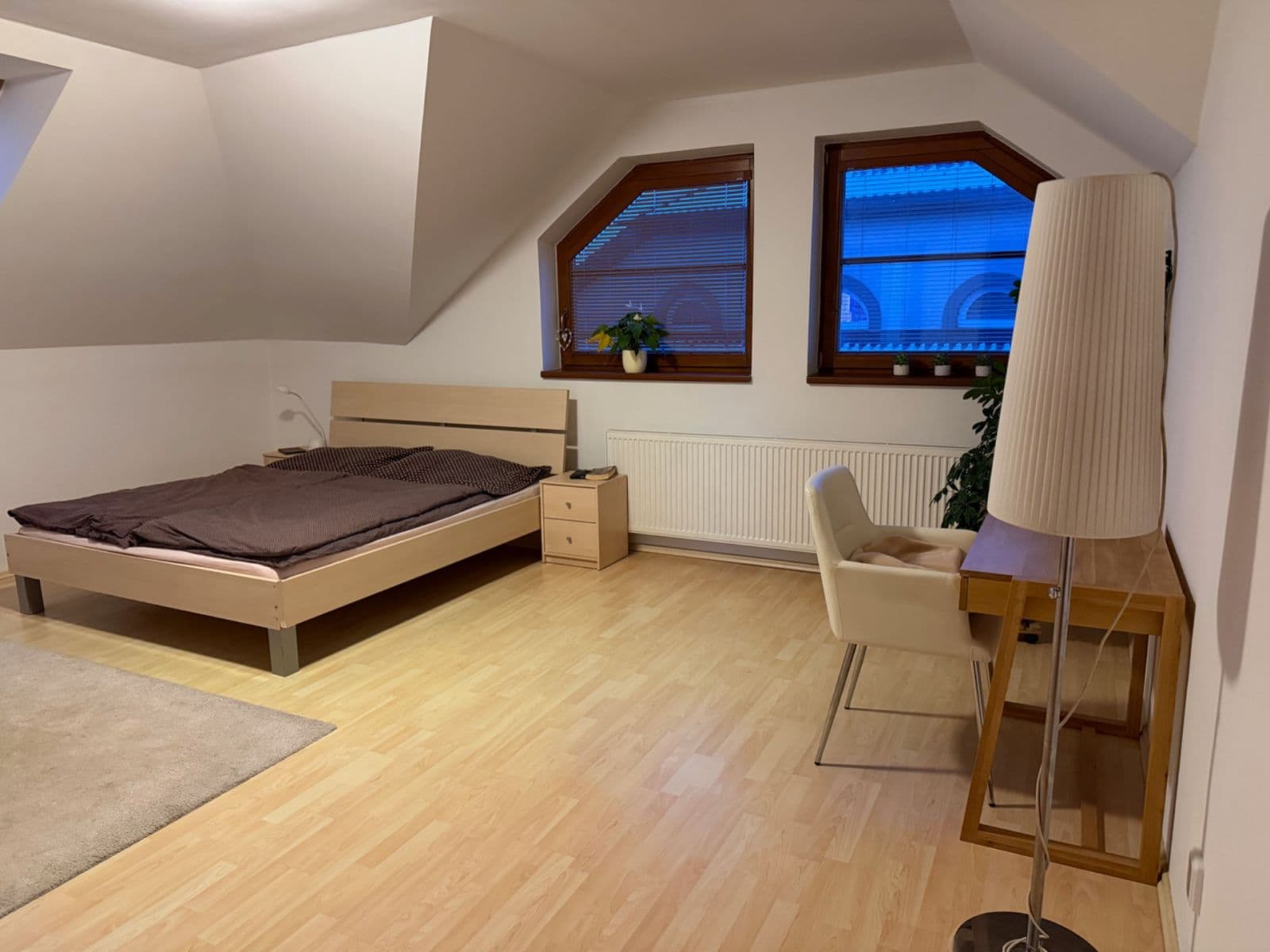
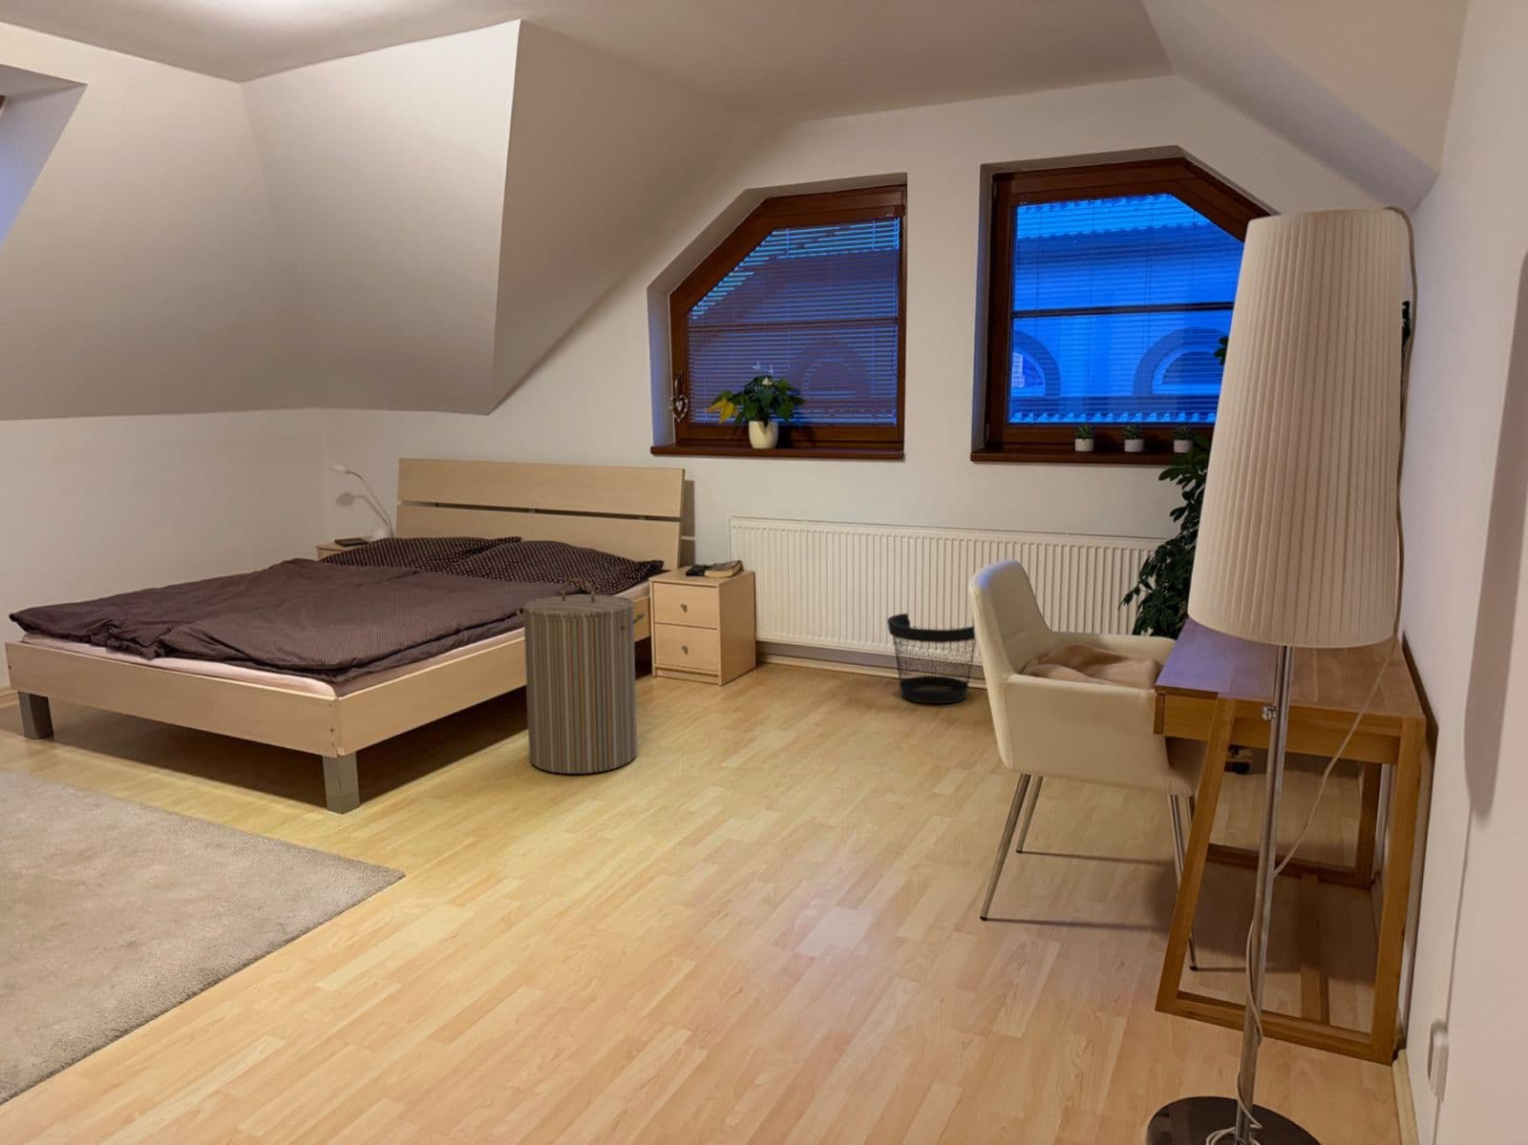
+ wastebasket [887,612,977,705]
+ laundry hamper [516,577,646,775]
